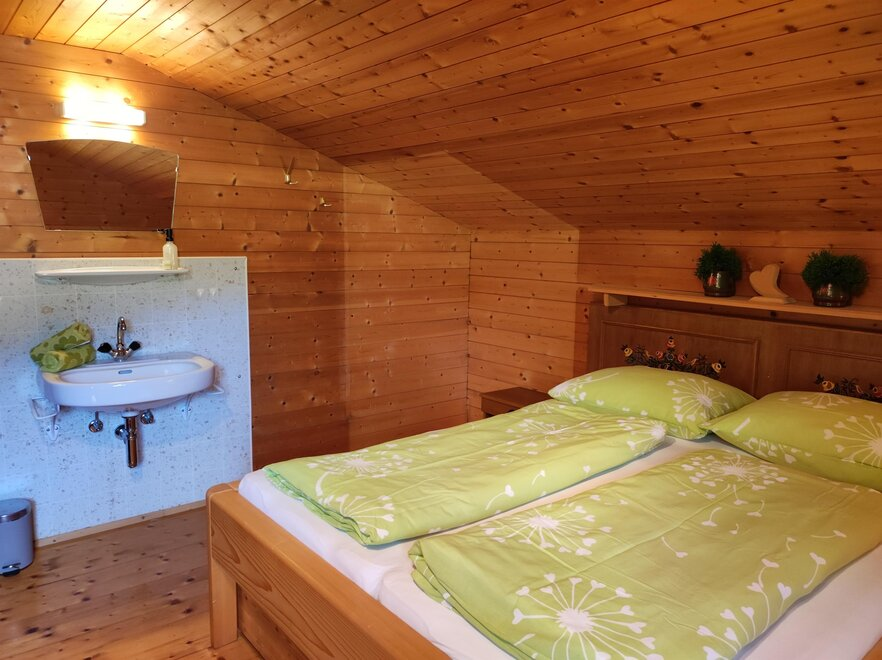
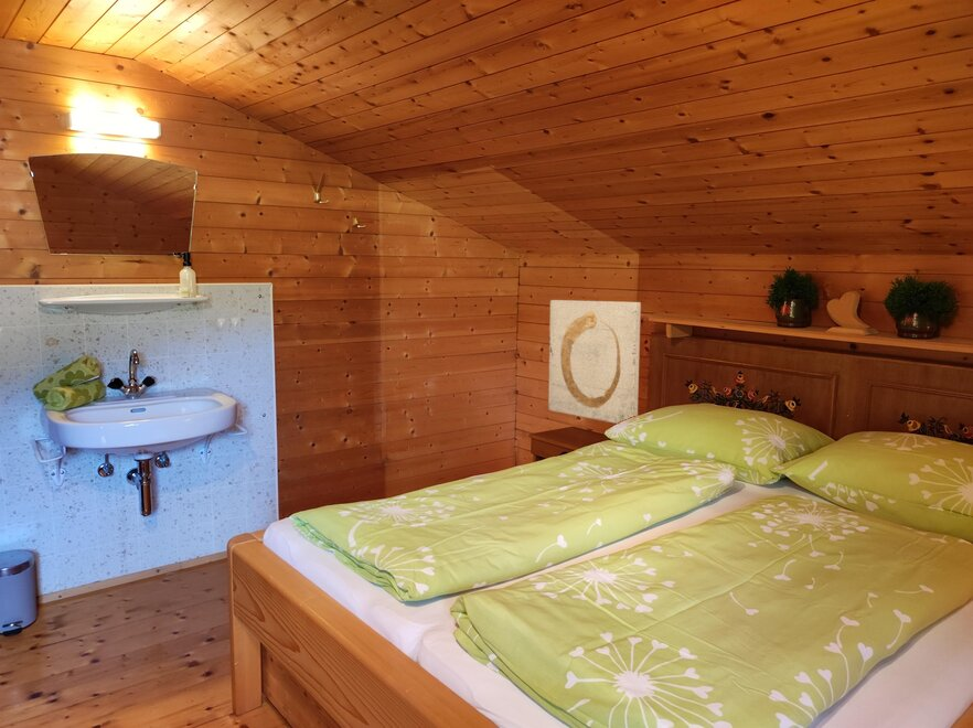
+ wall art [547,299,642,425]
